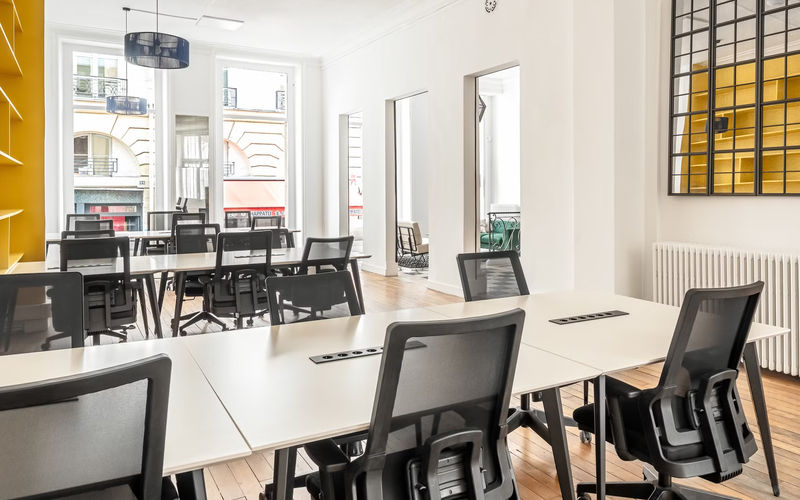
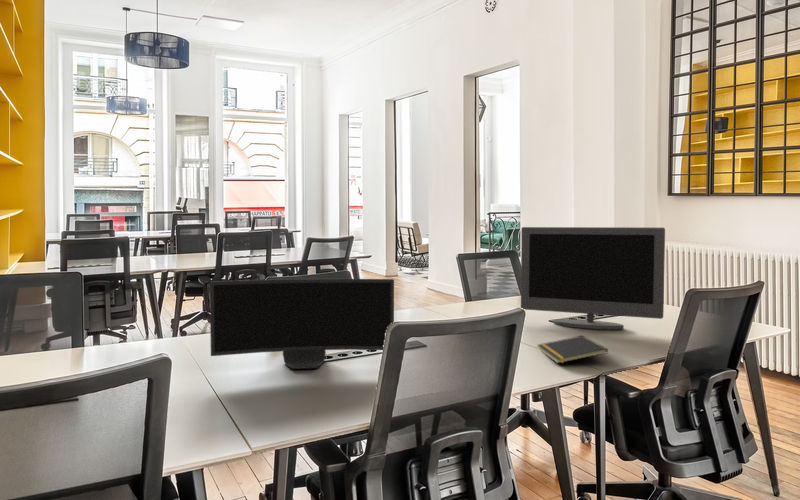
+ monitor [209,278,395,370]
+ notepad [536,334,609,364]
+ monitor [520,226,666,330]
